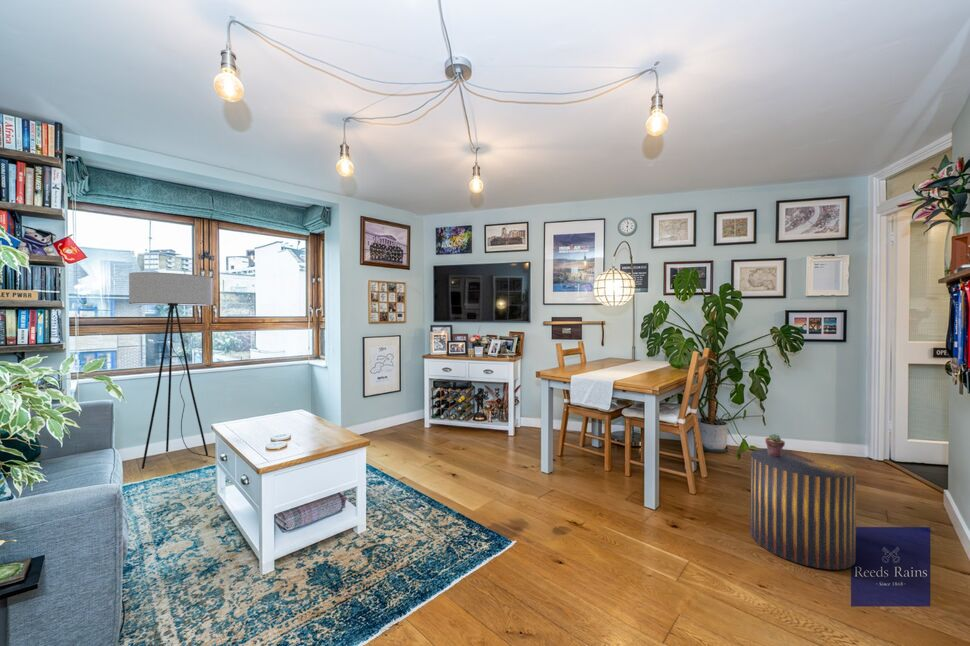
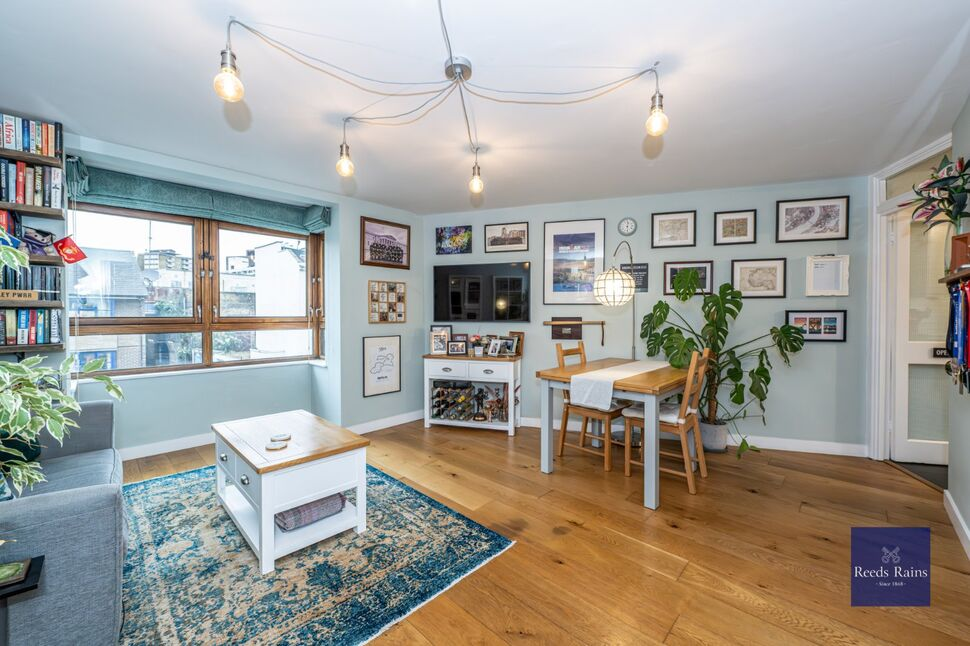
- potted succulent [764,433,786,456]
- floor lamp [128,271,216,470]
- stool [749,448,857,571]
